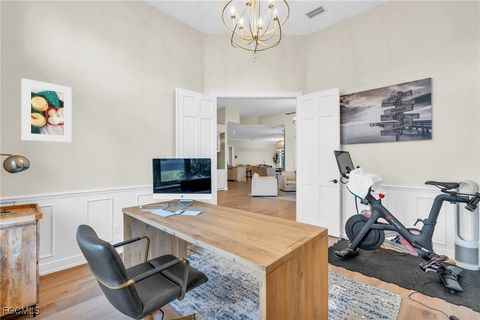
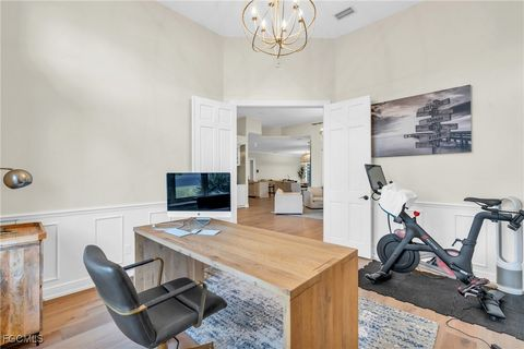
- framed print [20,77,73,143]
